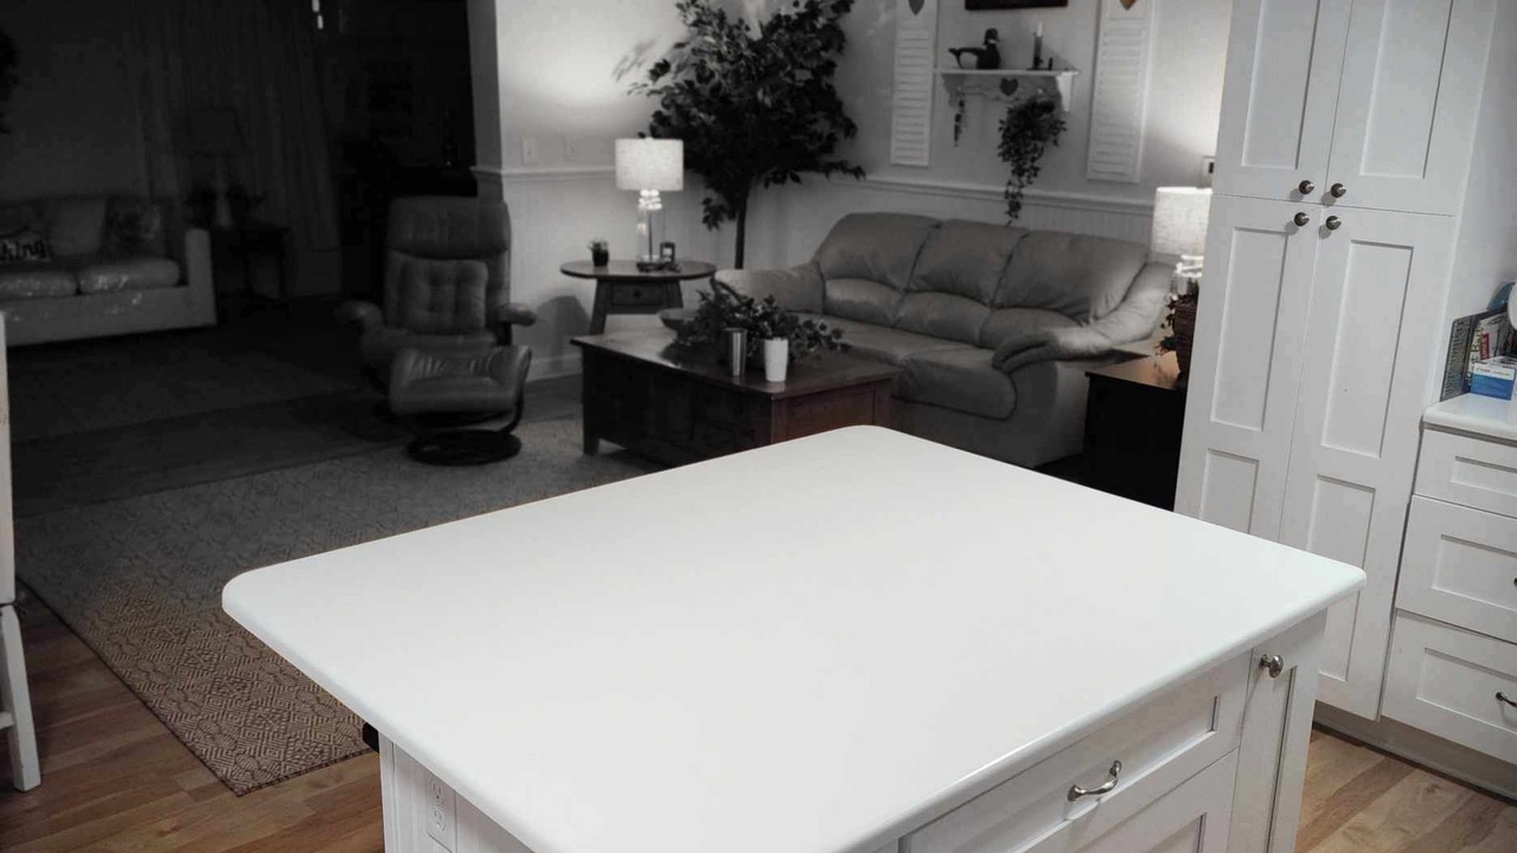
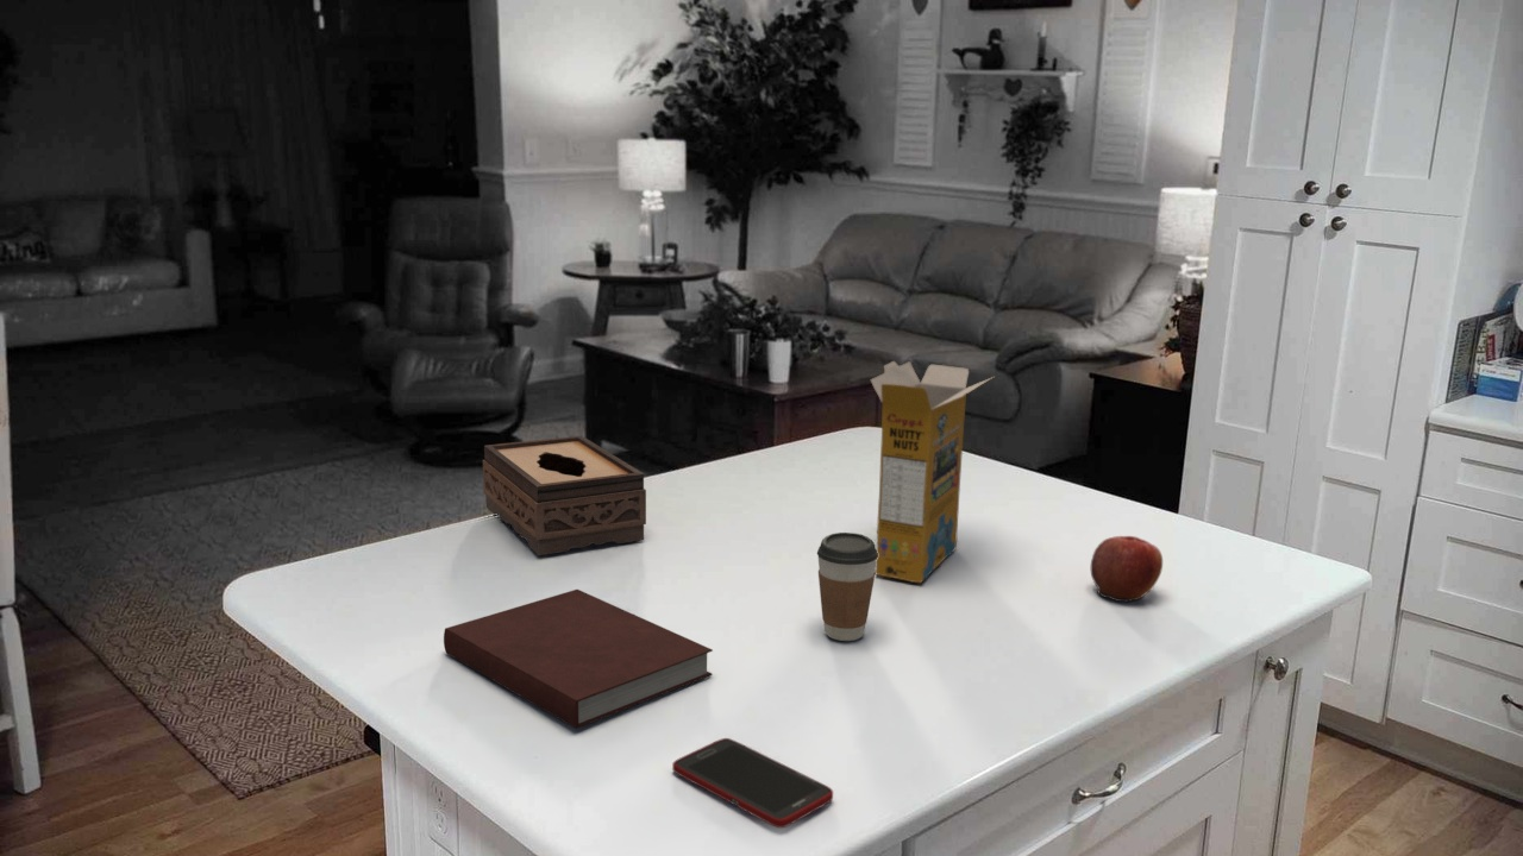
+ notebook [443,588,714,730]
+ apple [1090,535,1164,603]
+ coffee cup [816,531,878,642]
+ tissue box [482,435,647,556]
+ cereal box [870,360,995,584]
+ cell phone [671,737,834,829]
